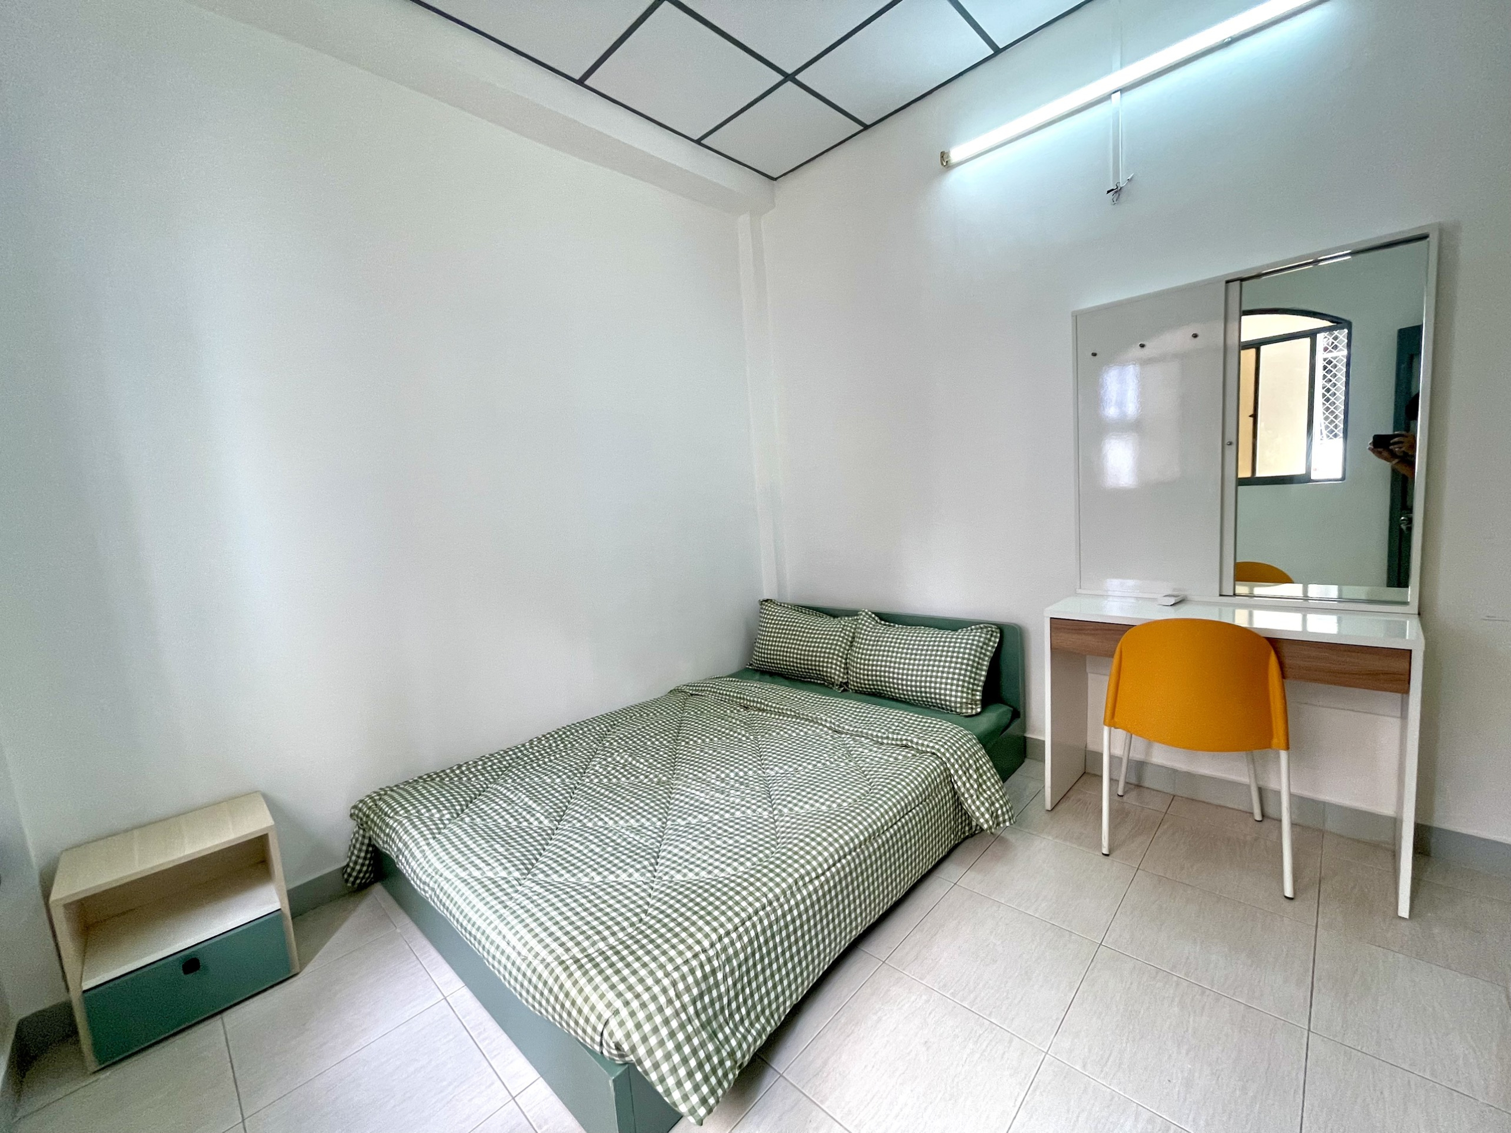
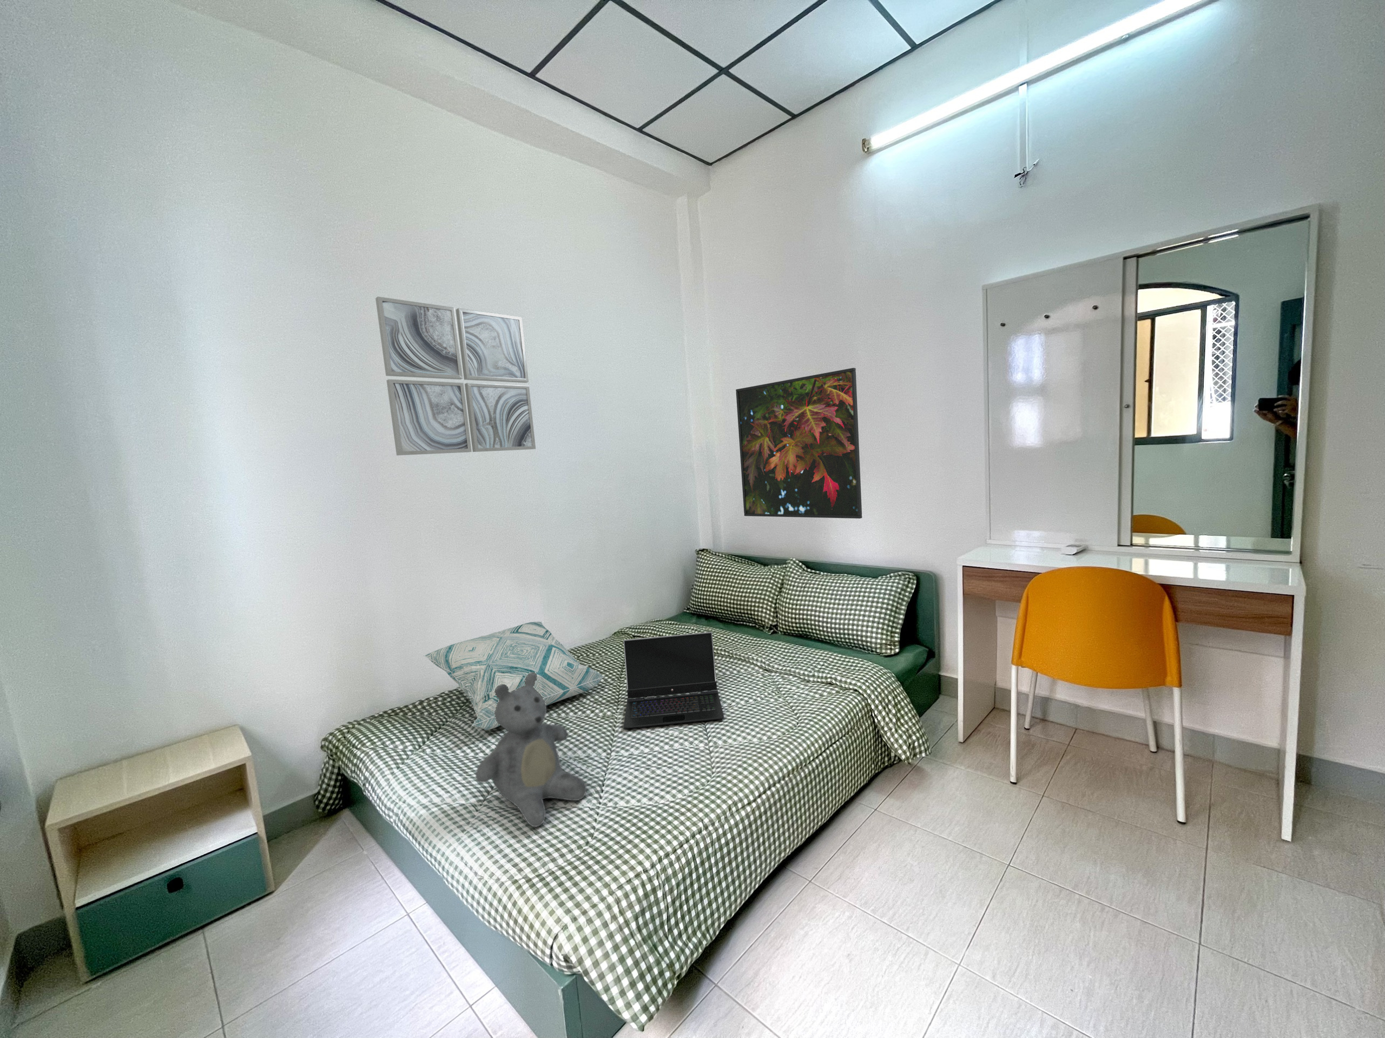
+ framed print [735,367,863,519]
+ teddy bear [475,673,588,828]
+ laptop computer [623,631,724,728]
+ wall art [375,295,537,456]
+ decorative pillow [423,621,605,731]
